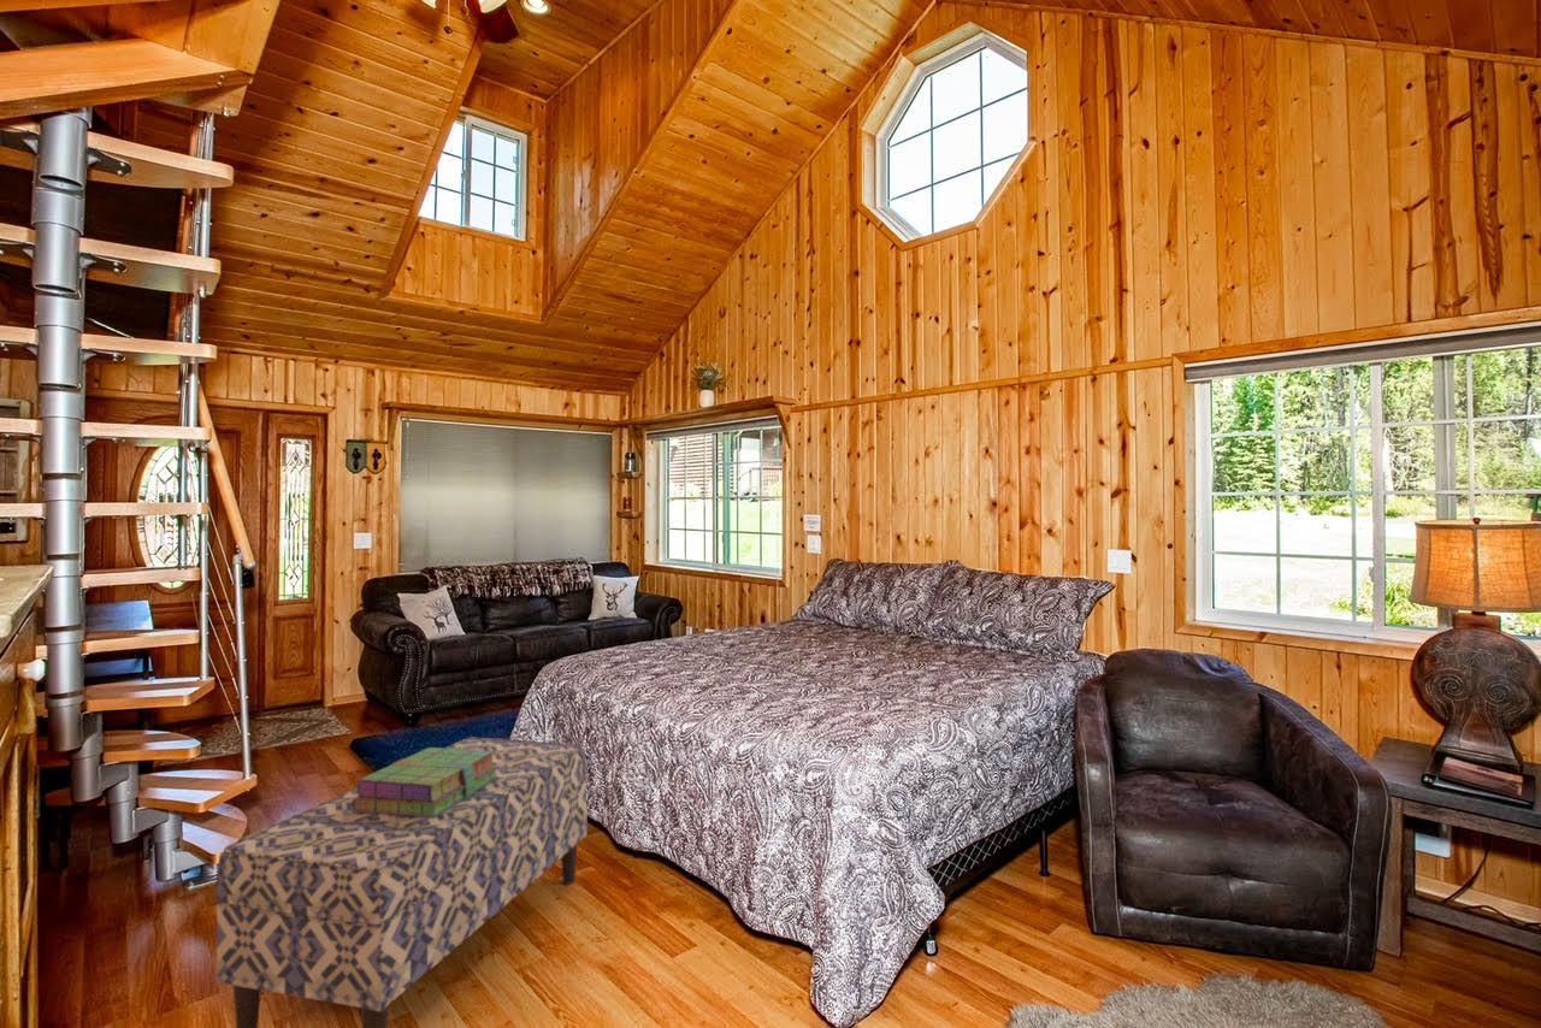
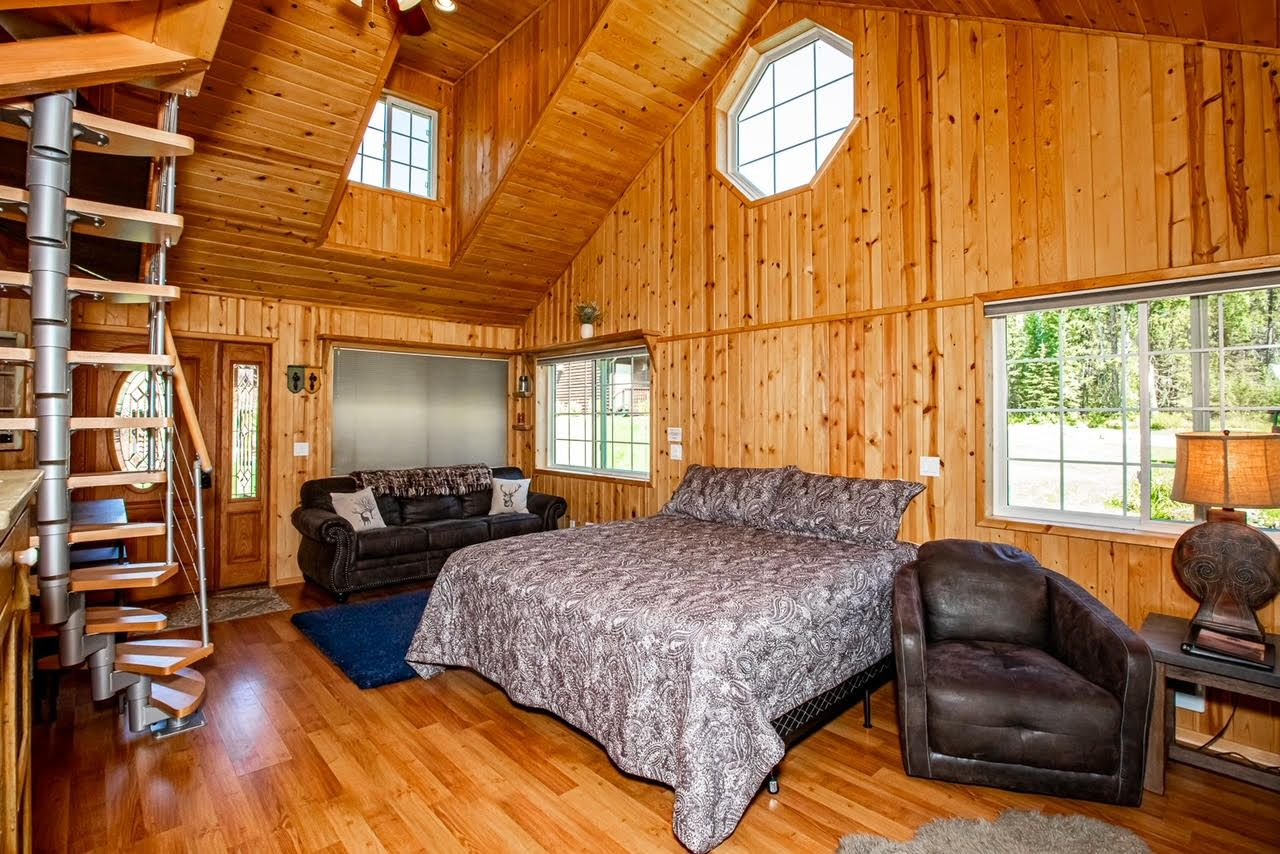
- stack of books [353,746,498,817]
- bench [214,735,589,1028]
